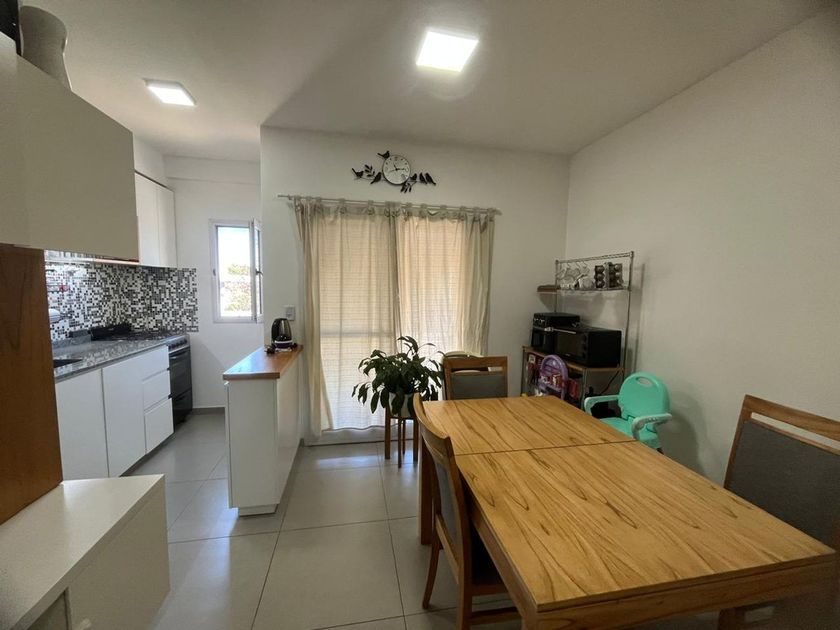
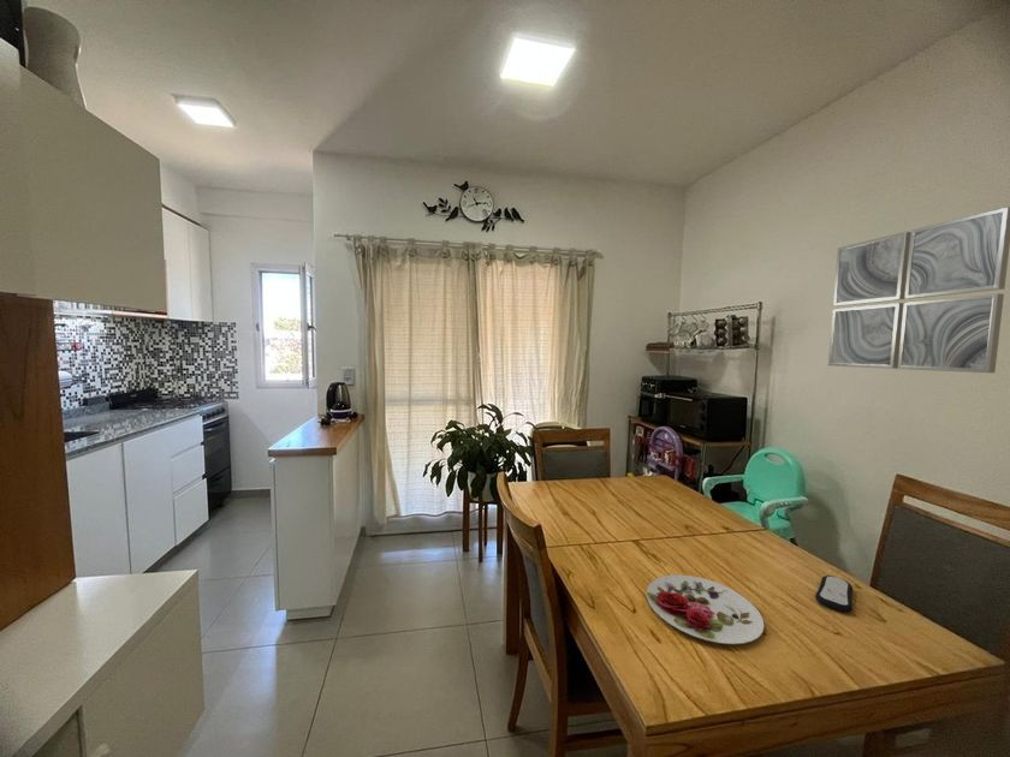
+ remote control [814,574,854,614]
+ plate [646,574,765,645]
+ wall art [827,205,1010,374]
